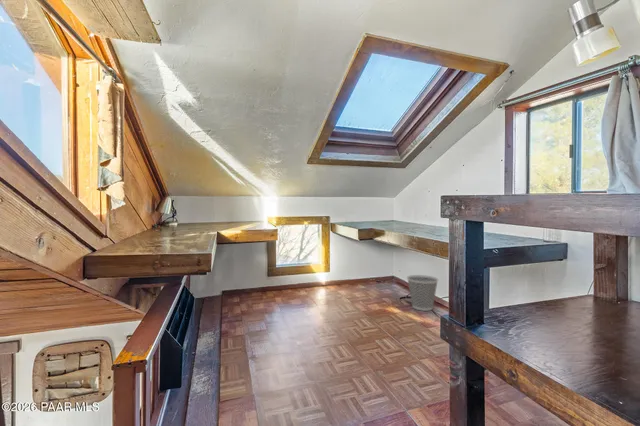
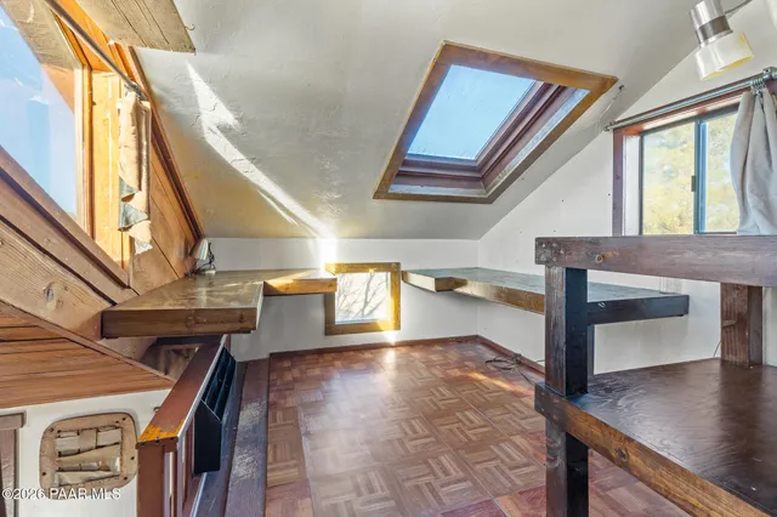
- wastebasket [406,274,439,312]
